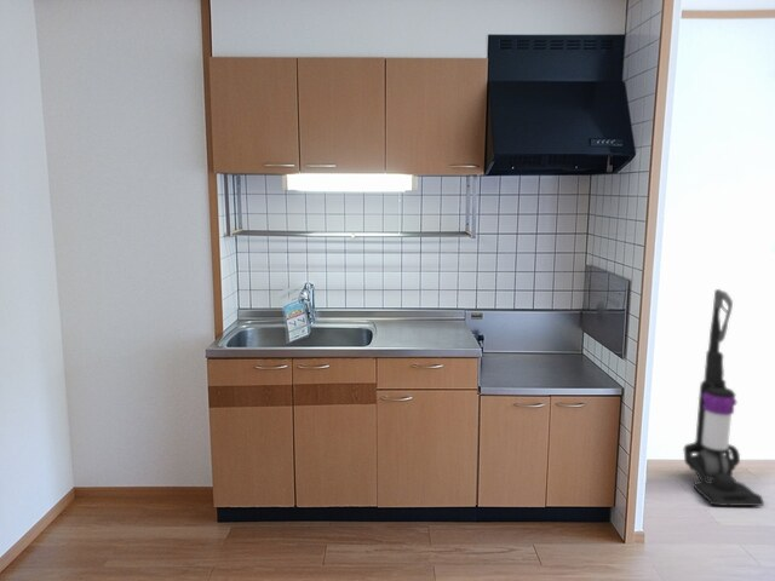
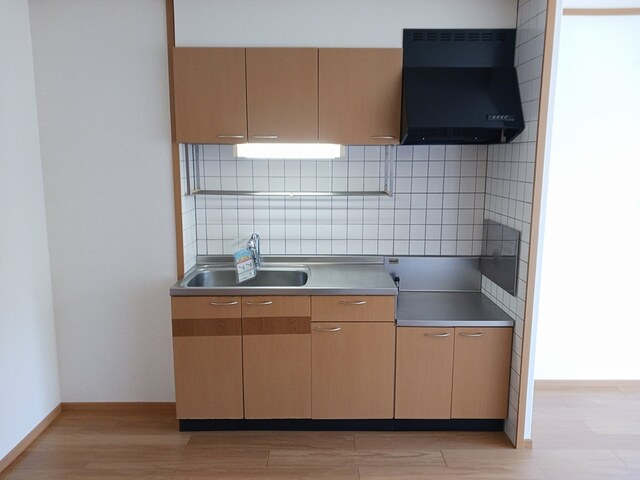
- vacuum cleaner [683,288,765,507]
